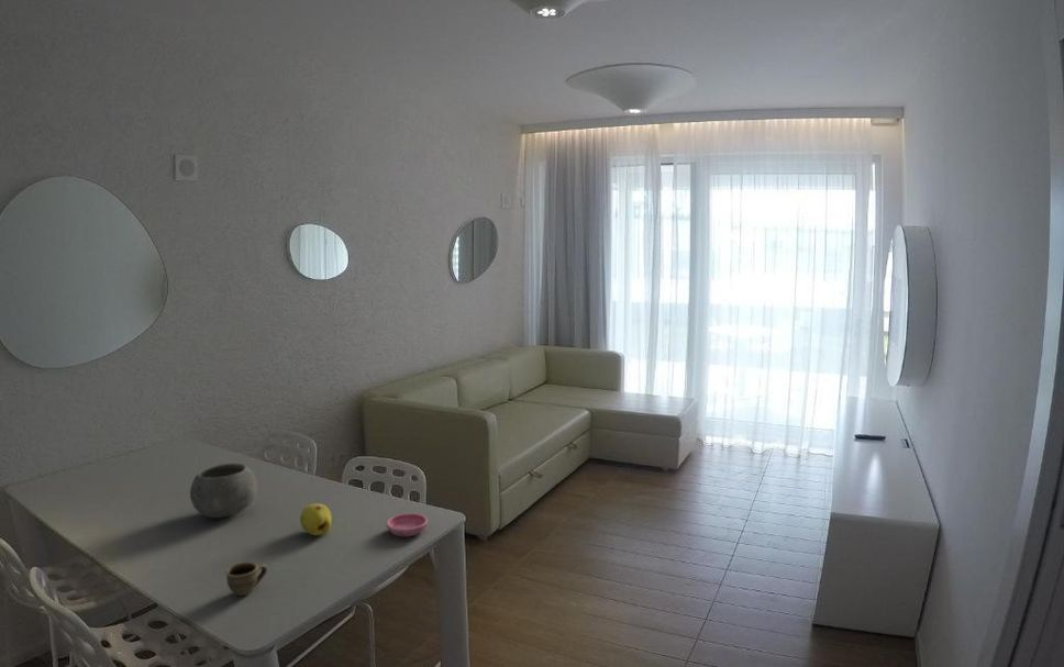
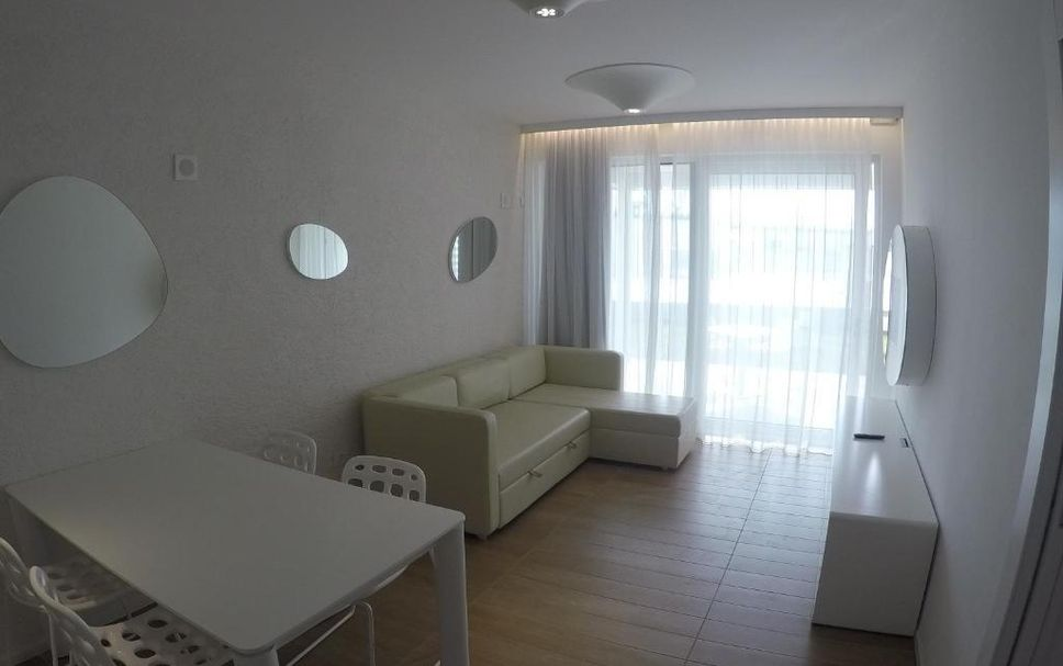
- bowl [189,463,258,519]
- cup [225,562,268,597]
- saucer [385,512,429,537]
- fruit [299,502,332,536]
